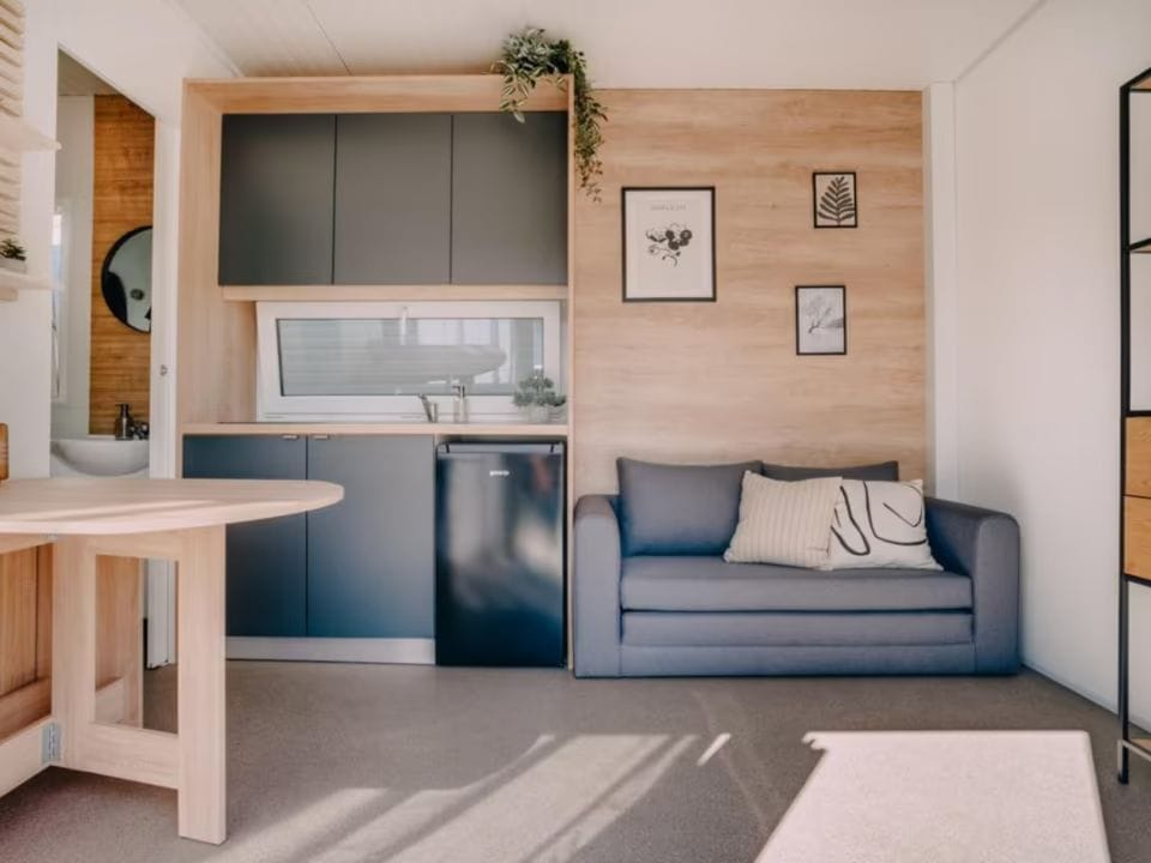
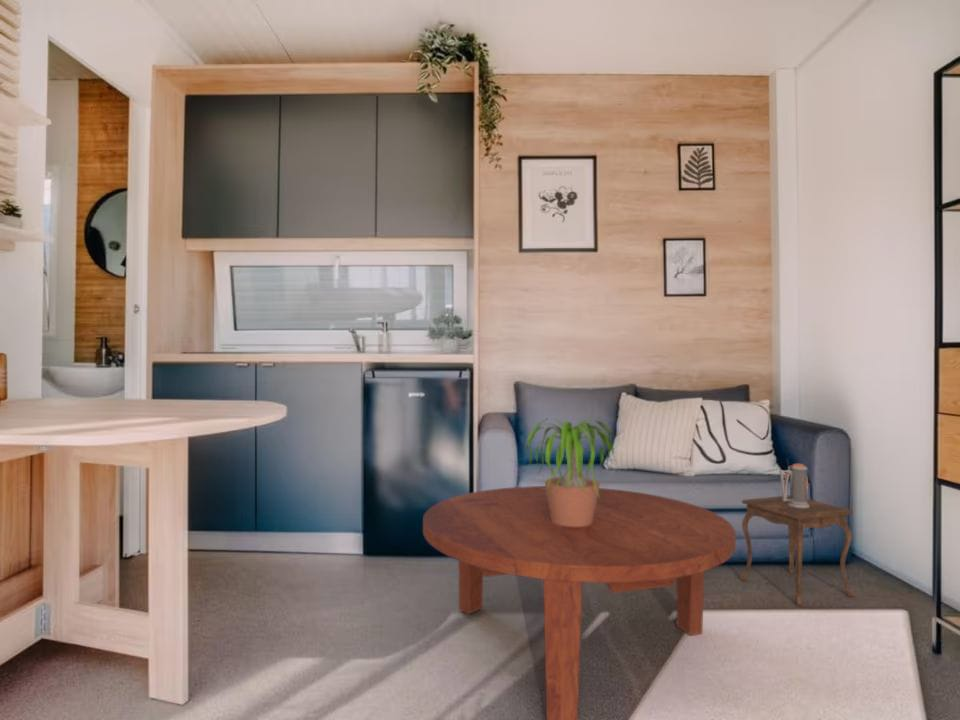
+ potted plant [505,418,627,527]
+ coffee table [422,485,737,720]
+ side table [740,457,854,606]
